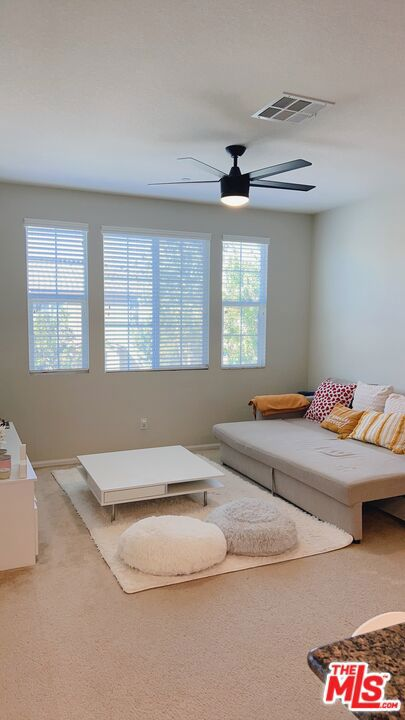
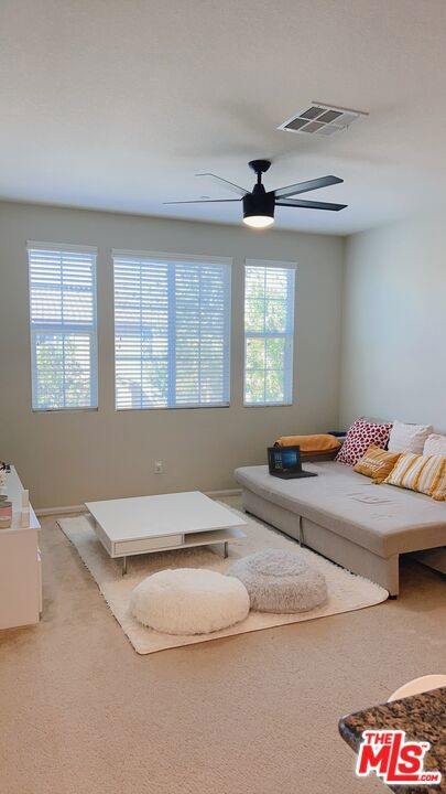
+ laptop [265,443,319,480]
